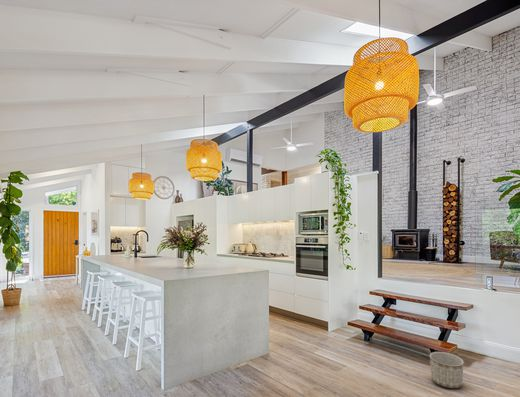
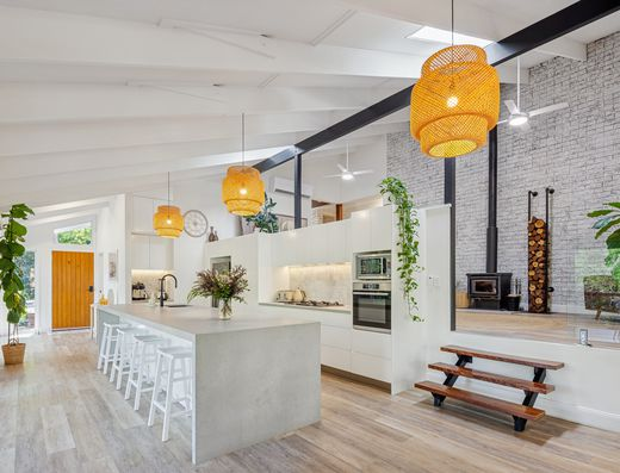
- planter [429,351,465,389]
